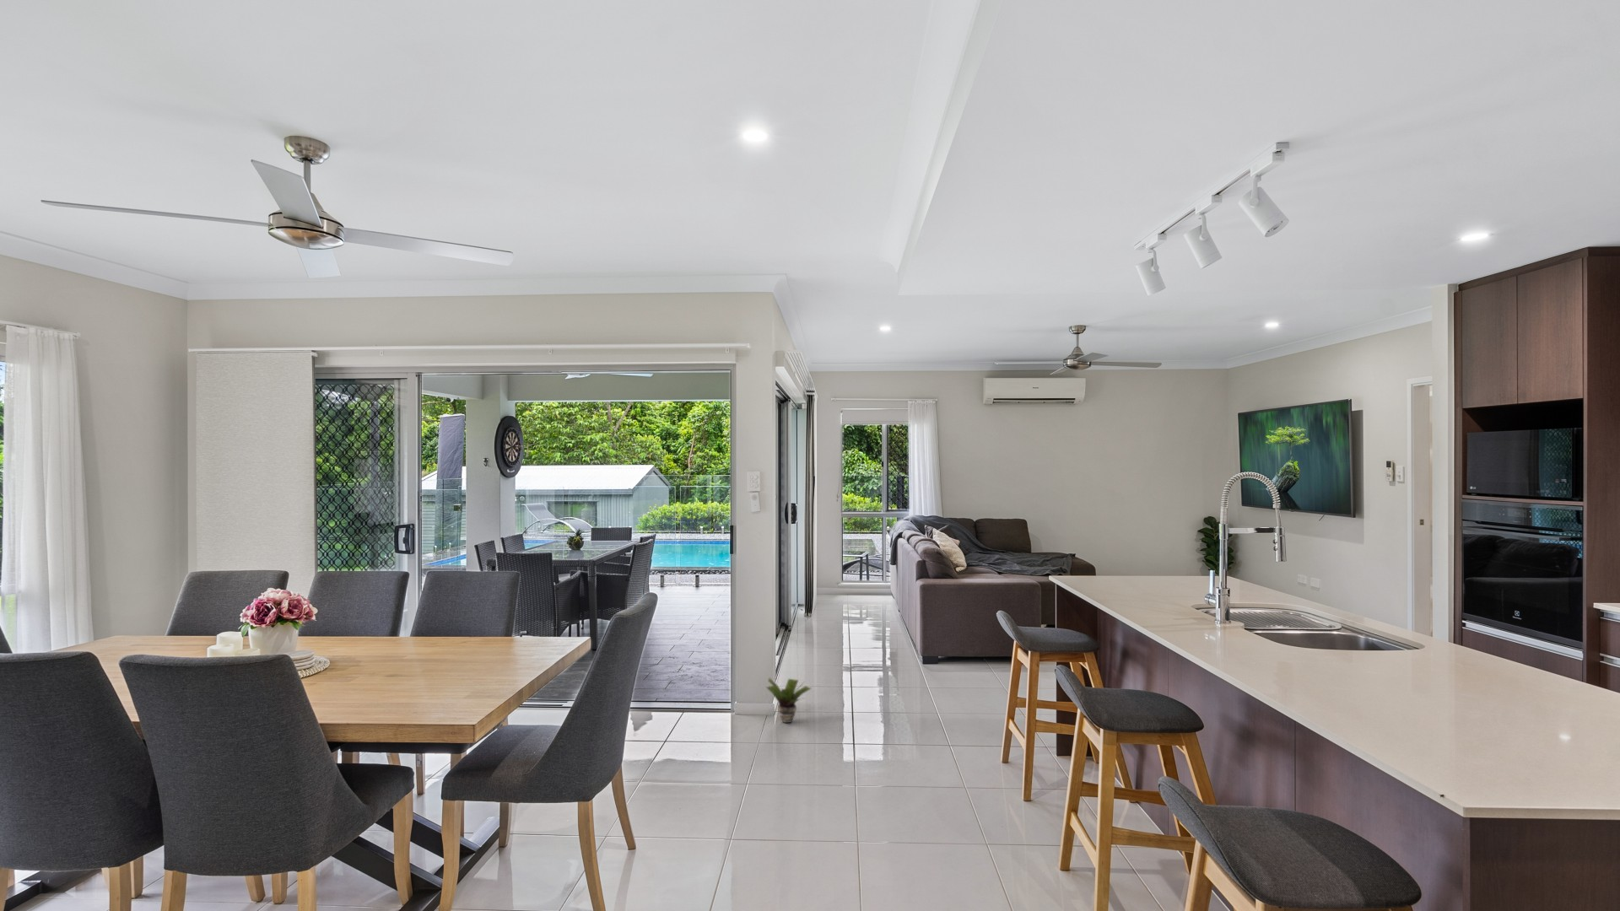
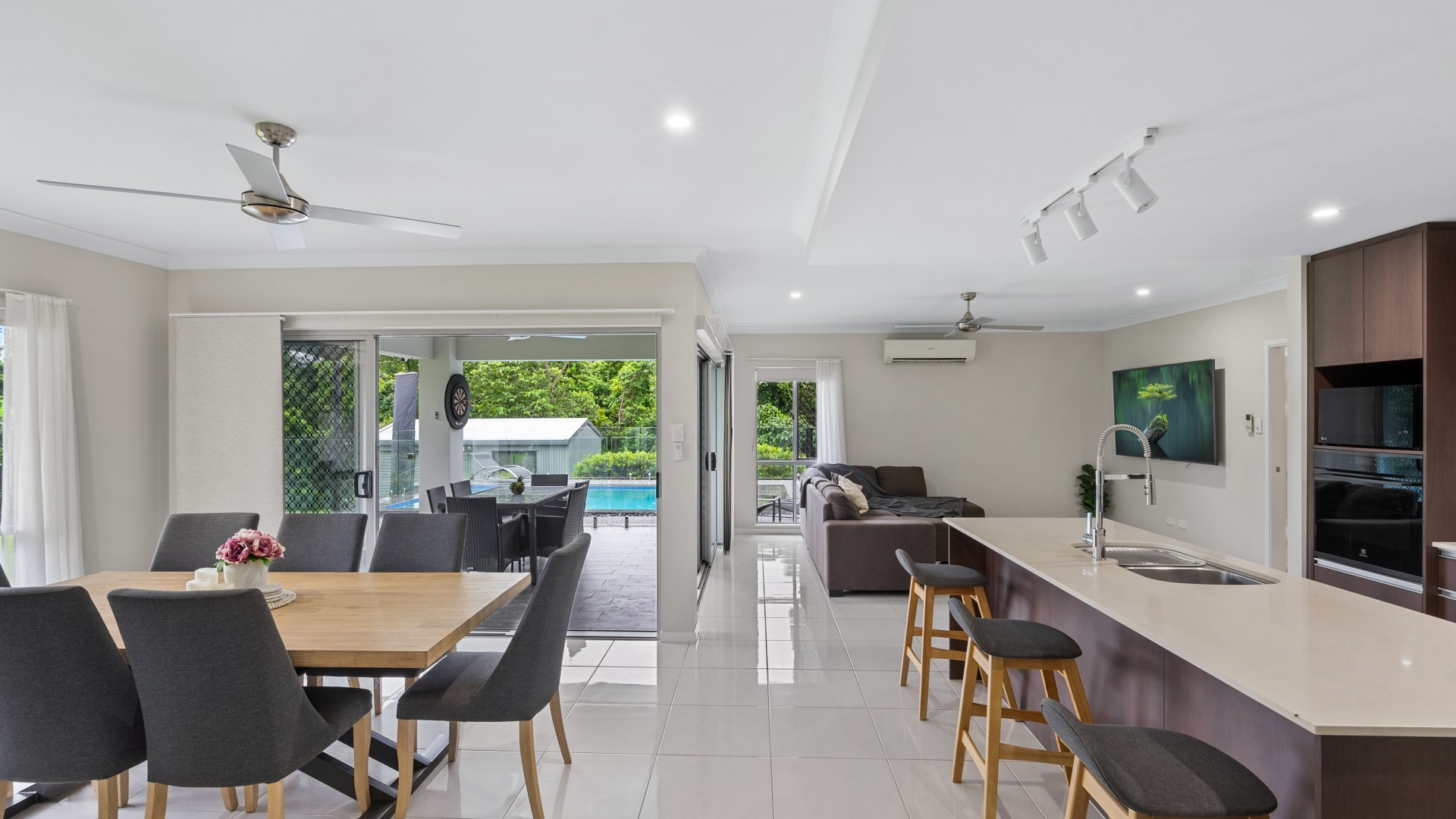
- potted plant [765,677,812,724]
